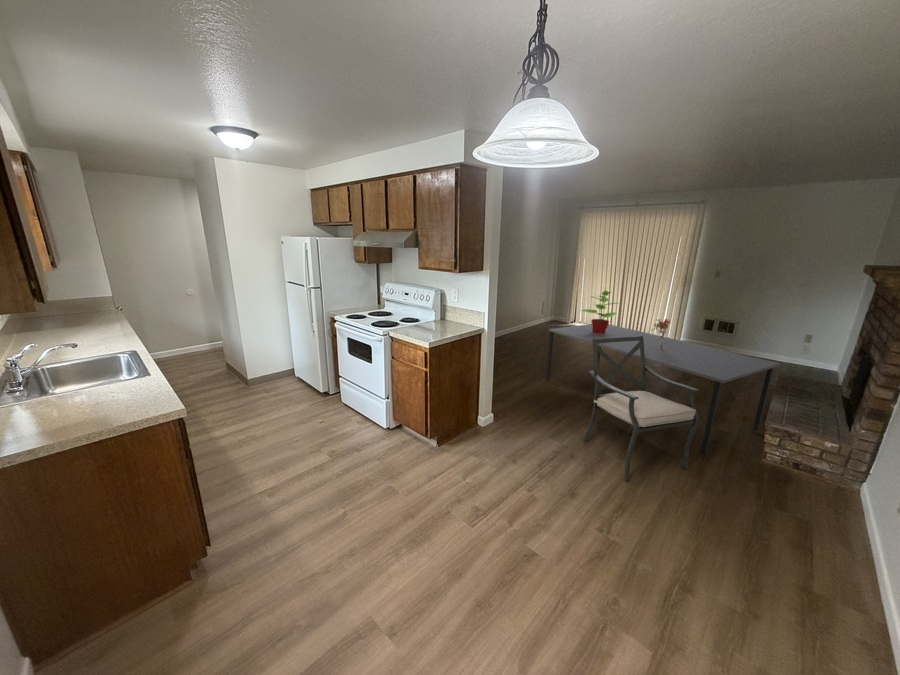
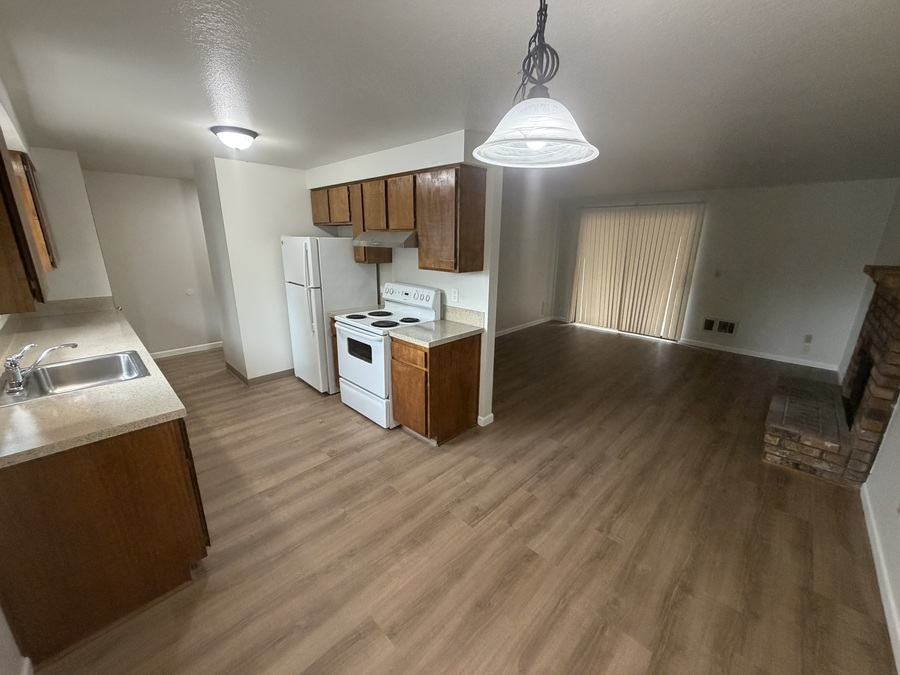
- dining table [545,323,781,456]
- bouquet [650,318,672,349]
- chair [582,336,700,482]
- potted plant [579,288,620,334]
